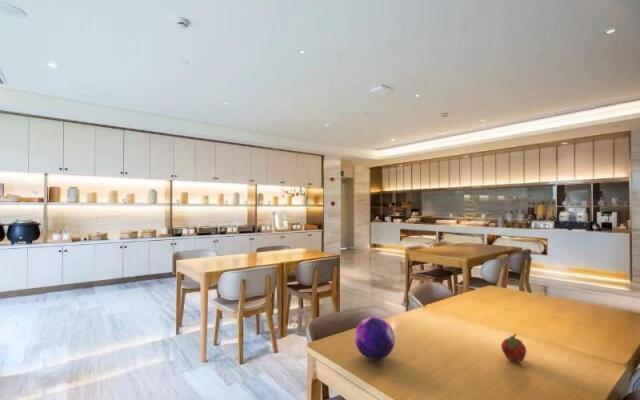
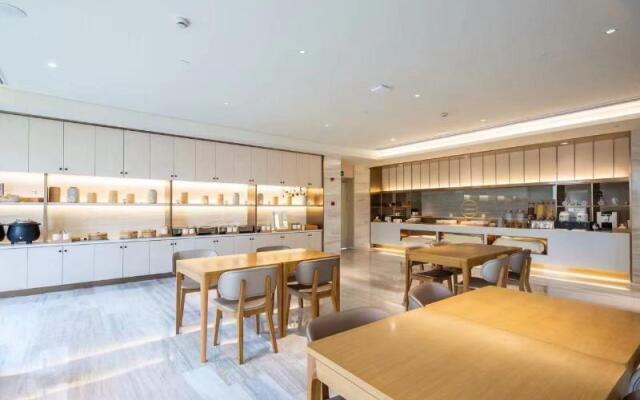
- fruit [500,333,527,363]
- decorative orb [354,316,396,361]
